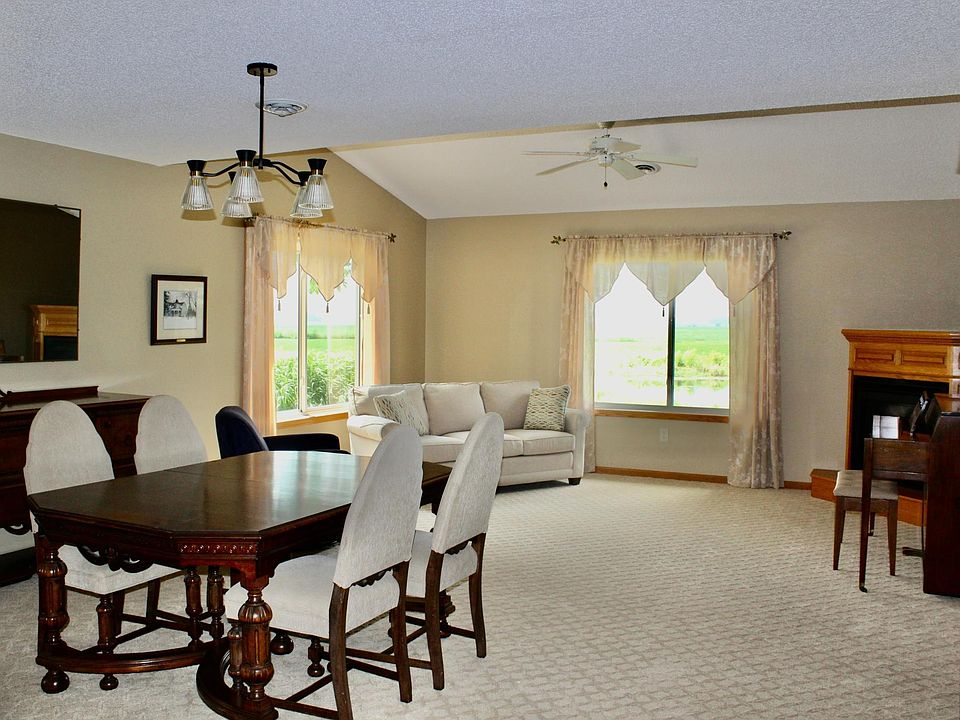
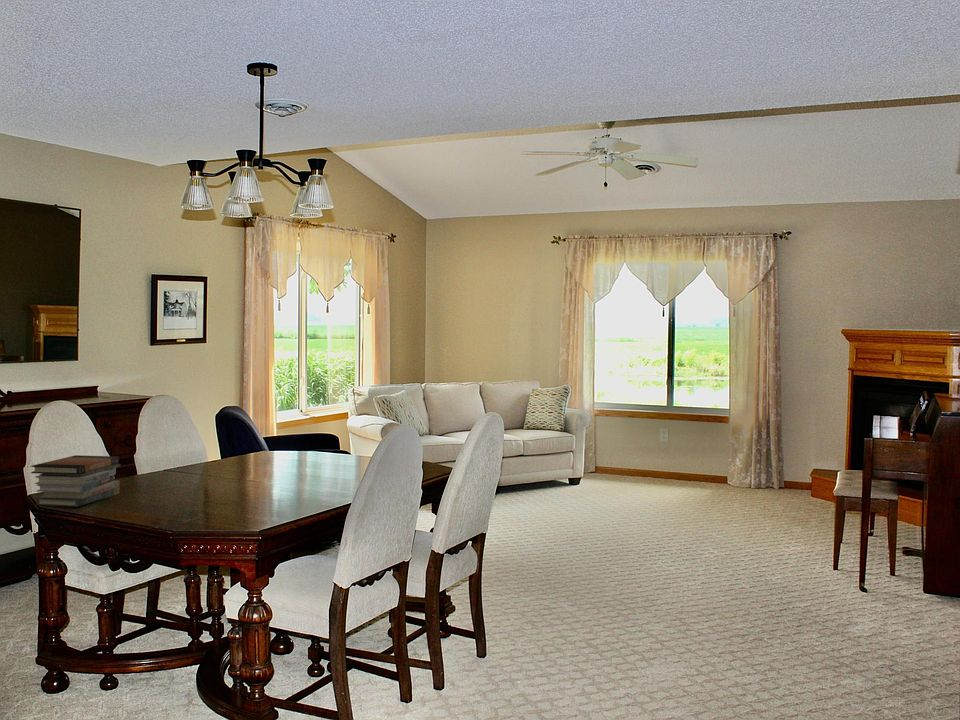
+ book stack [30,454,122,508]
